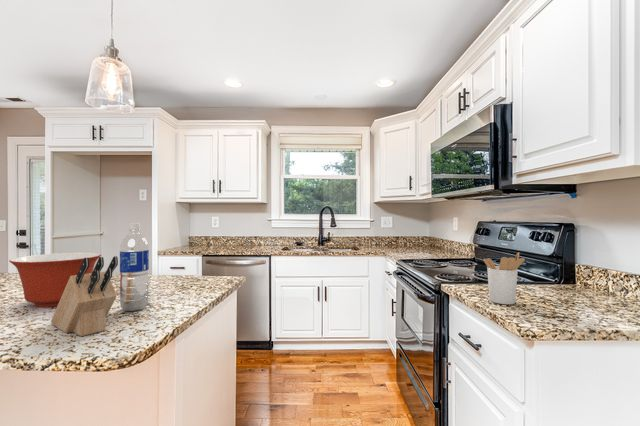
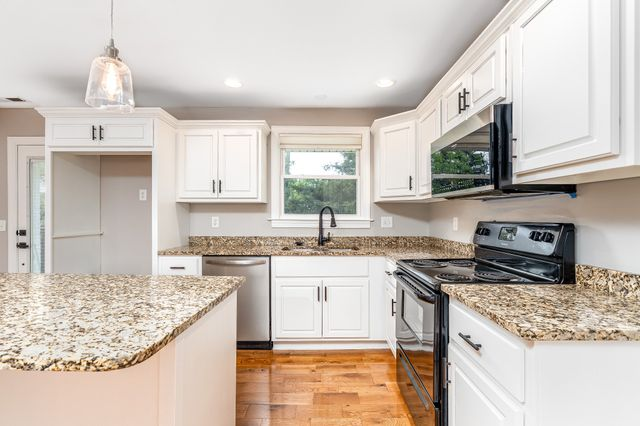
- knife block [50,255,119,337]
- utensil holder [482,251,526,305]
- mixing bowl [8,251,102,308]
- water bottle [119,222,150,312]
